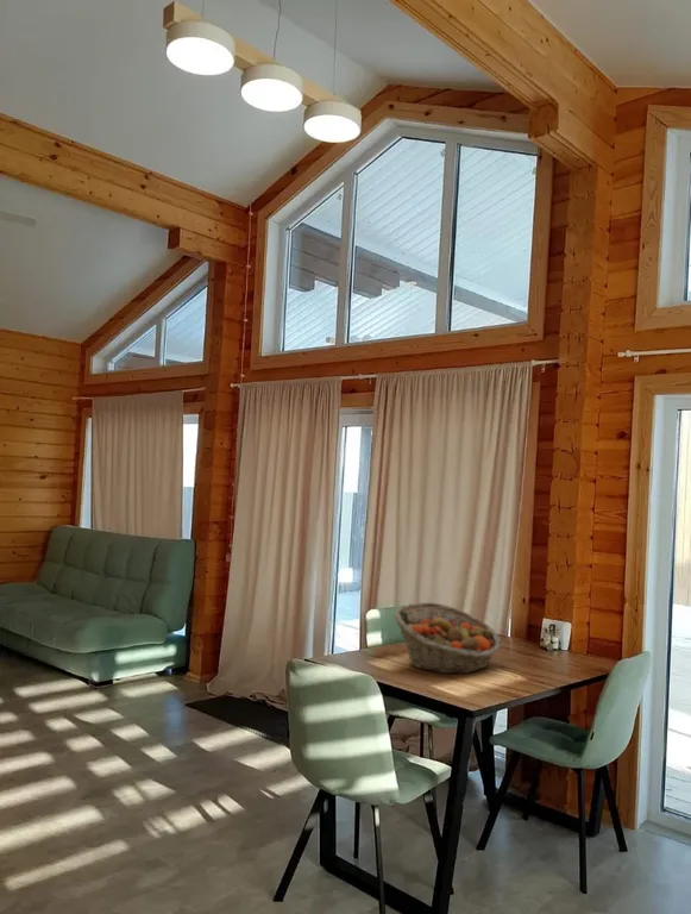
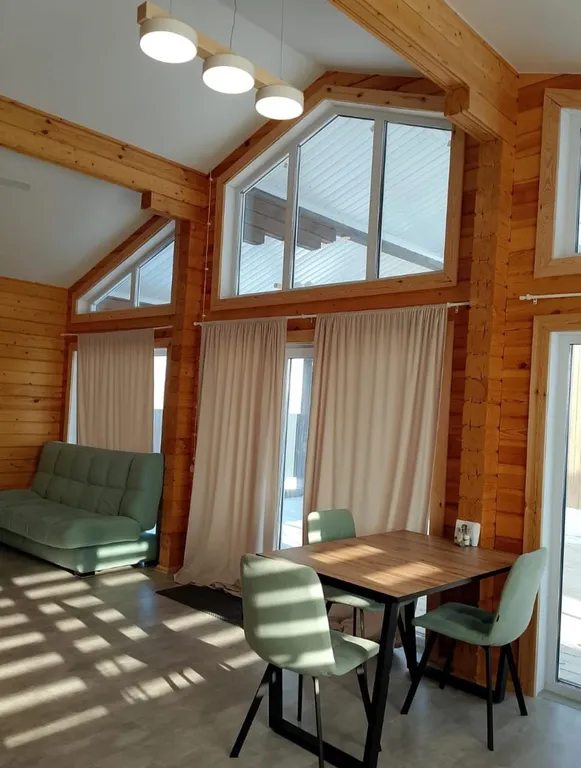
- fruit basket [394,601,502,675]
